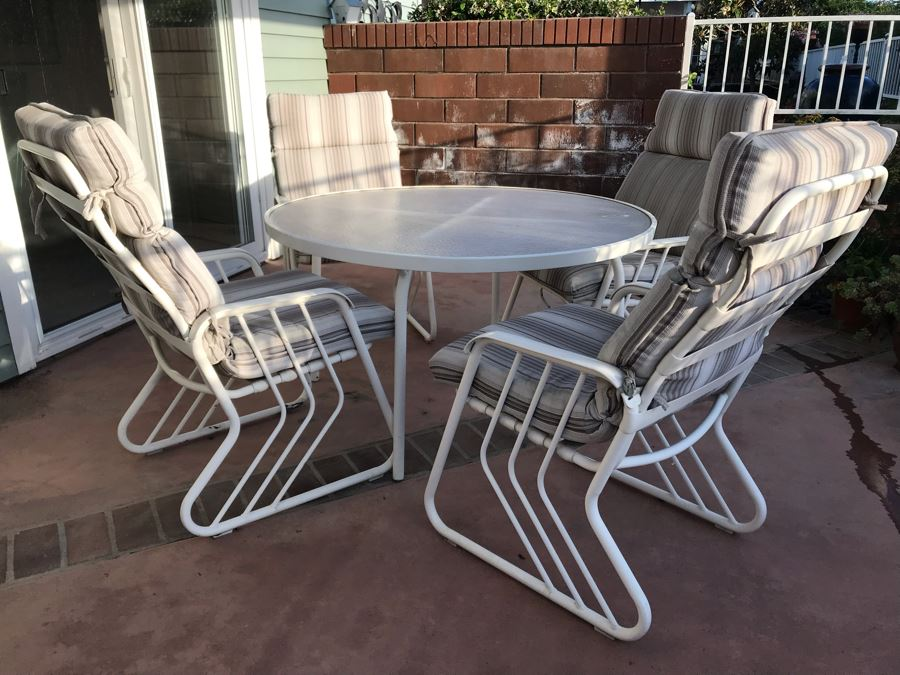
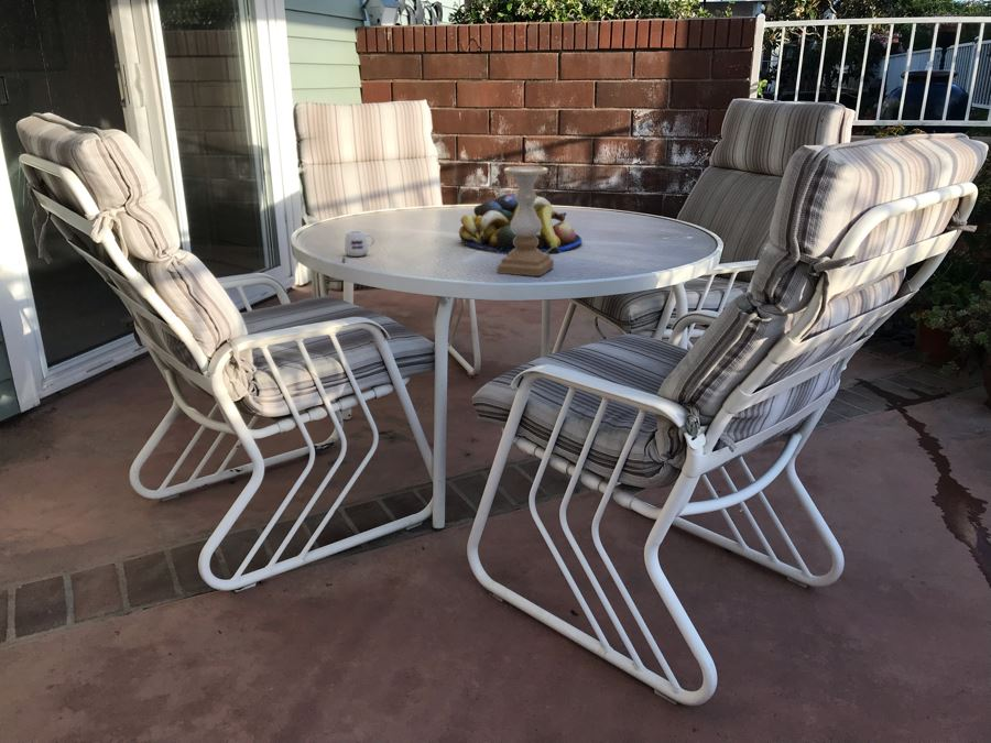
+ fruit bowl [458,193,584,255]
+ candle holder [497,165,555,277]
+ mug [341,229,375,263]
